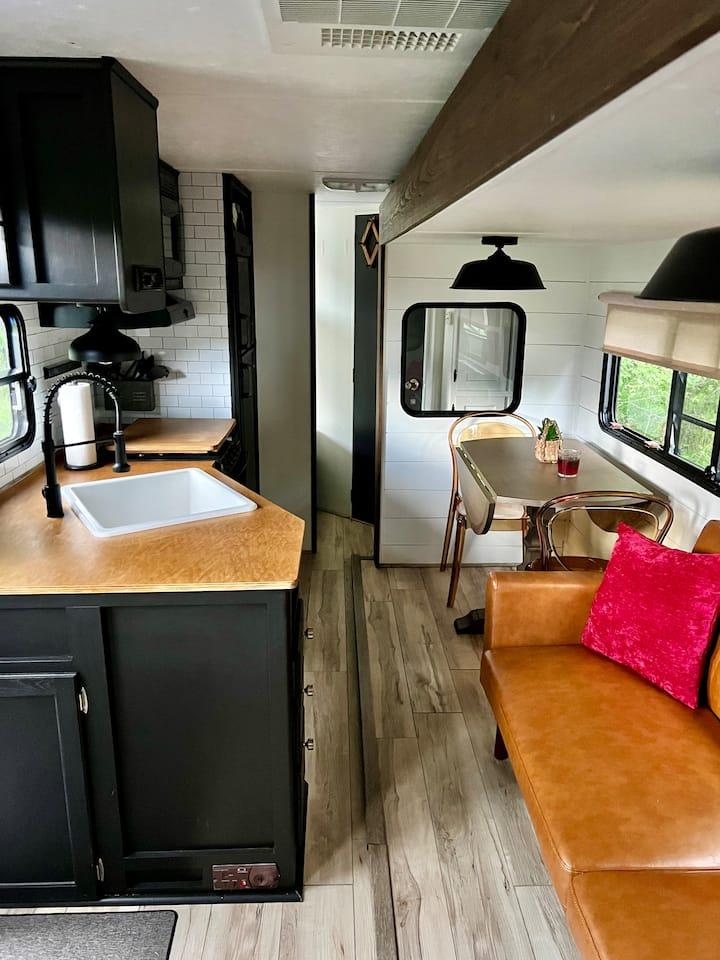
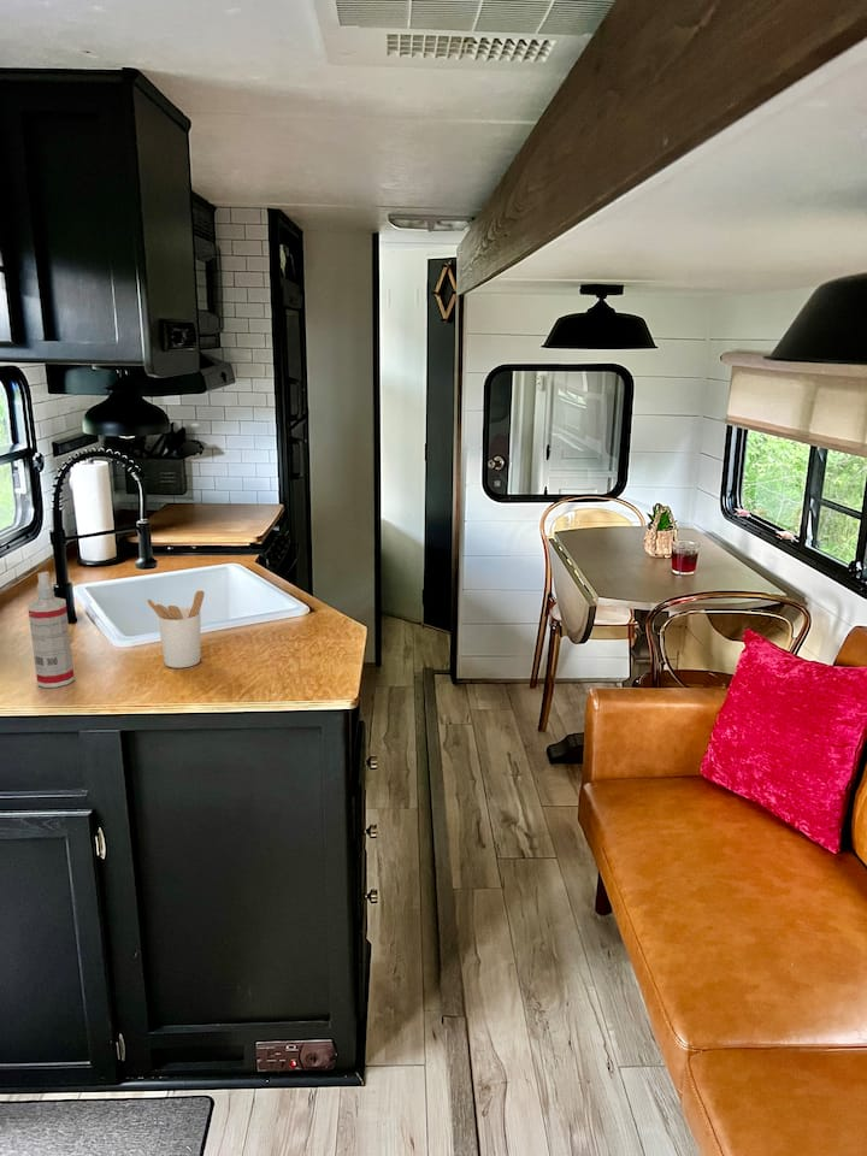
+ utensil holder [146,589,206,670]
+ spray bottle [26,571,76,689]
